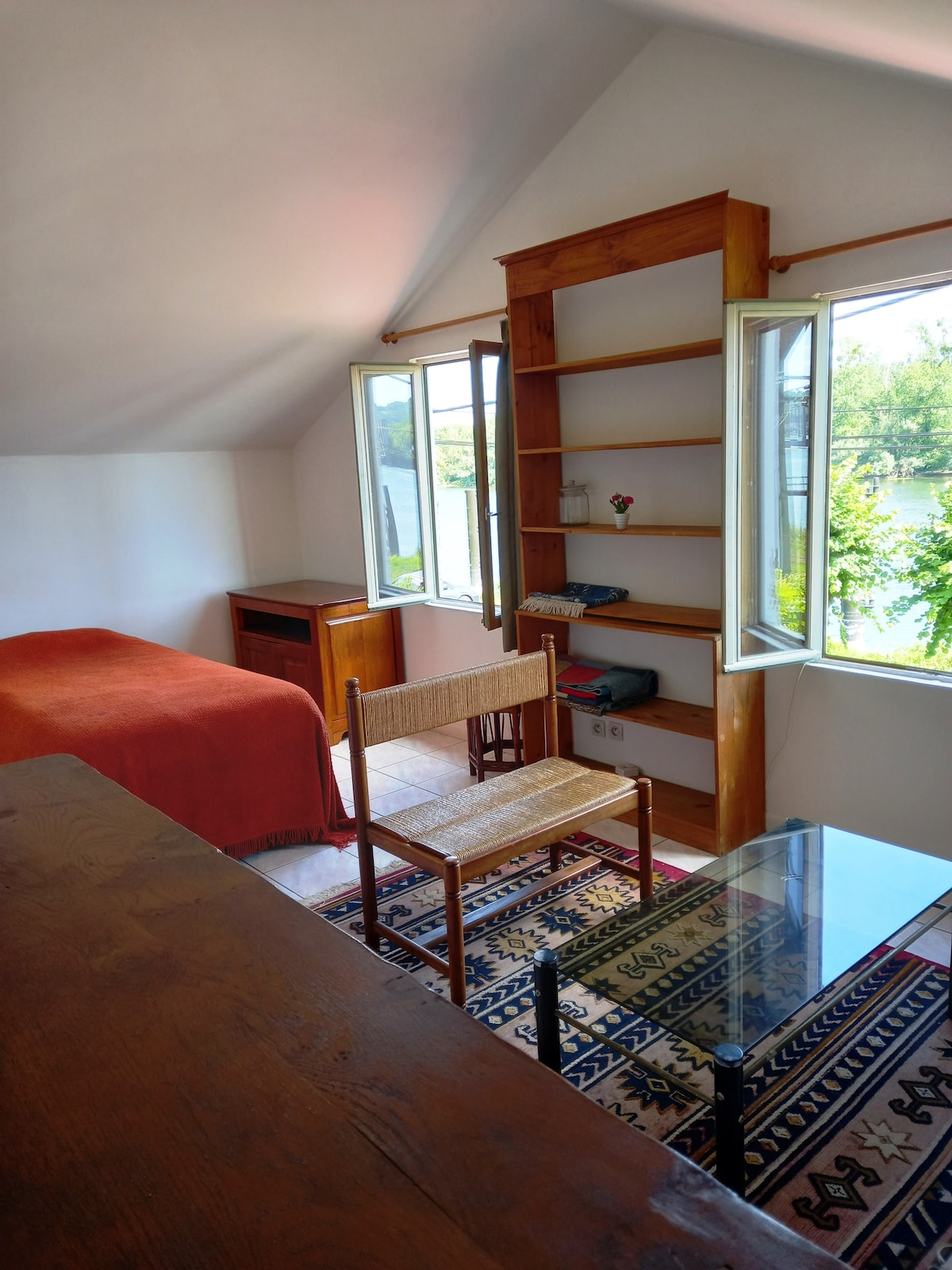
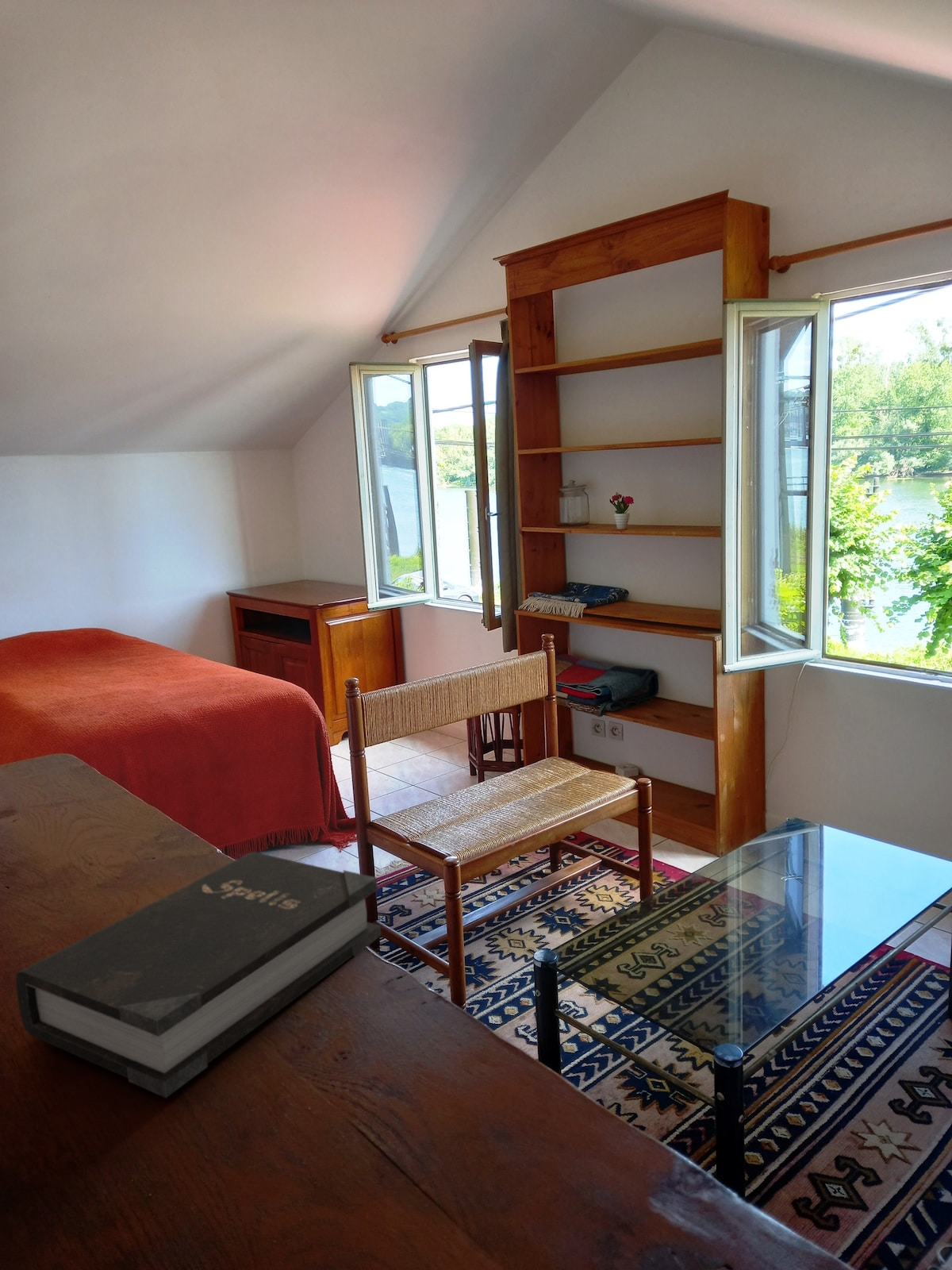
+ hardback book [15,851,382,1099]
